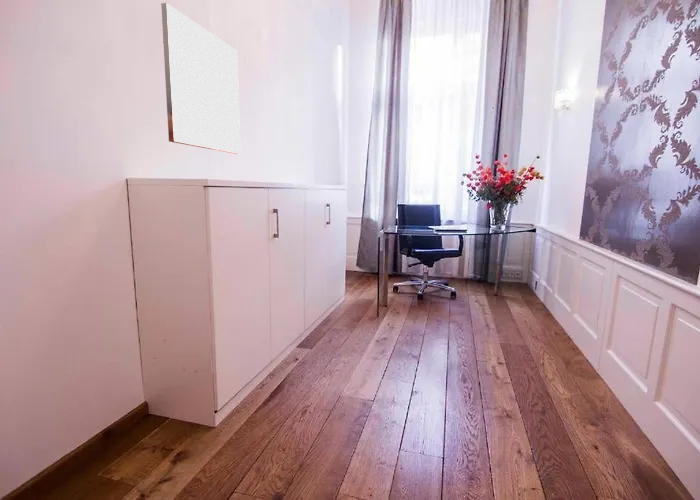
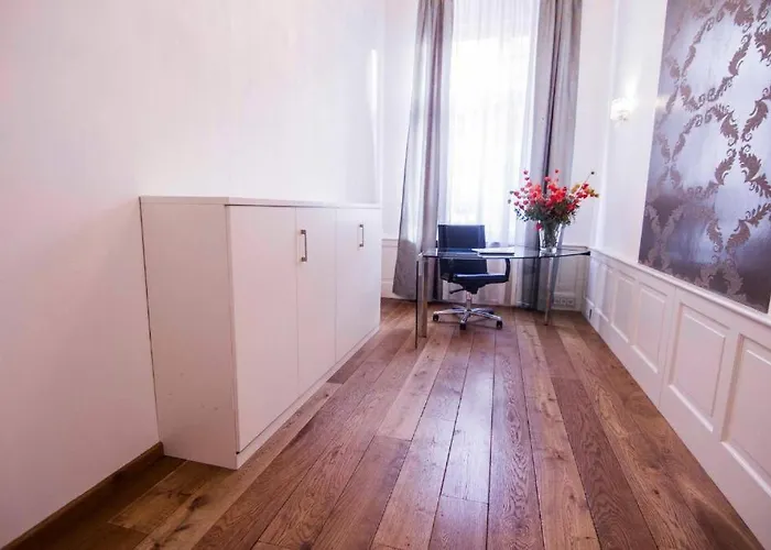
- wall art [160,2,241,155]
